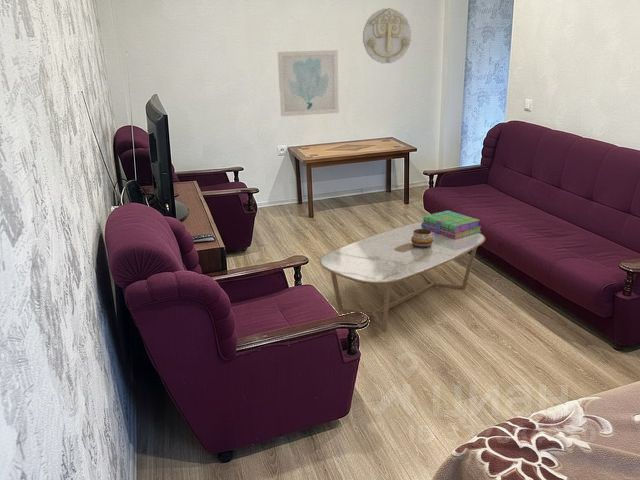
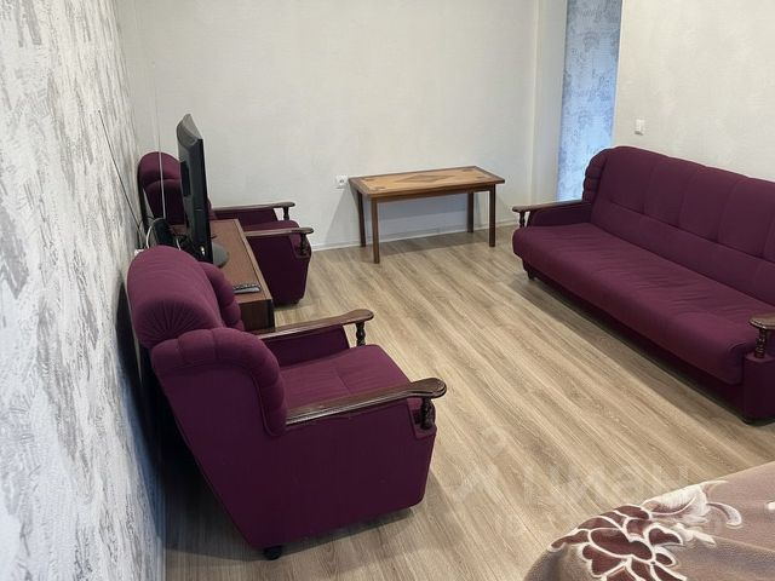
- wall art [277,49,340,117]
- wall decoration [362,7,412,64]
- coffee table [318,221,486,333]
- stack of books [421,209,482,239]
- decorative bowl [411,229,433,248]
